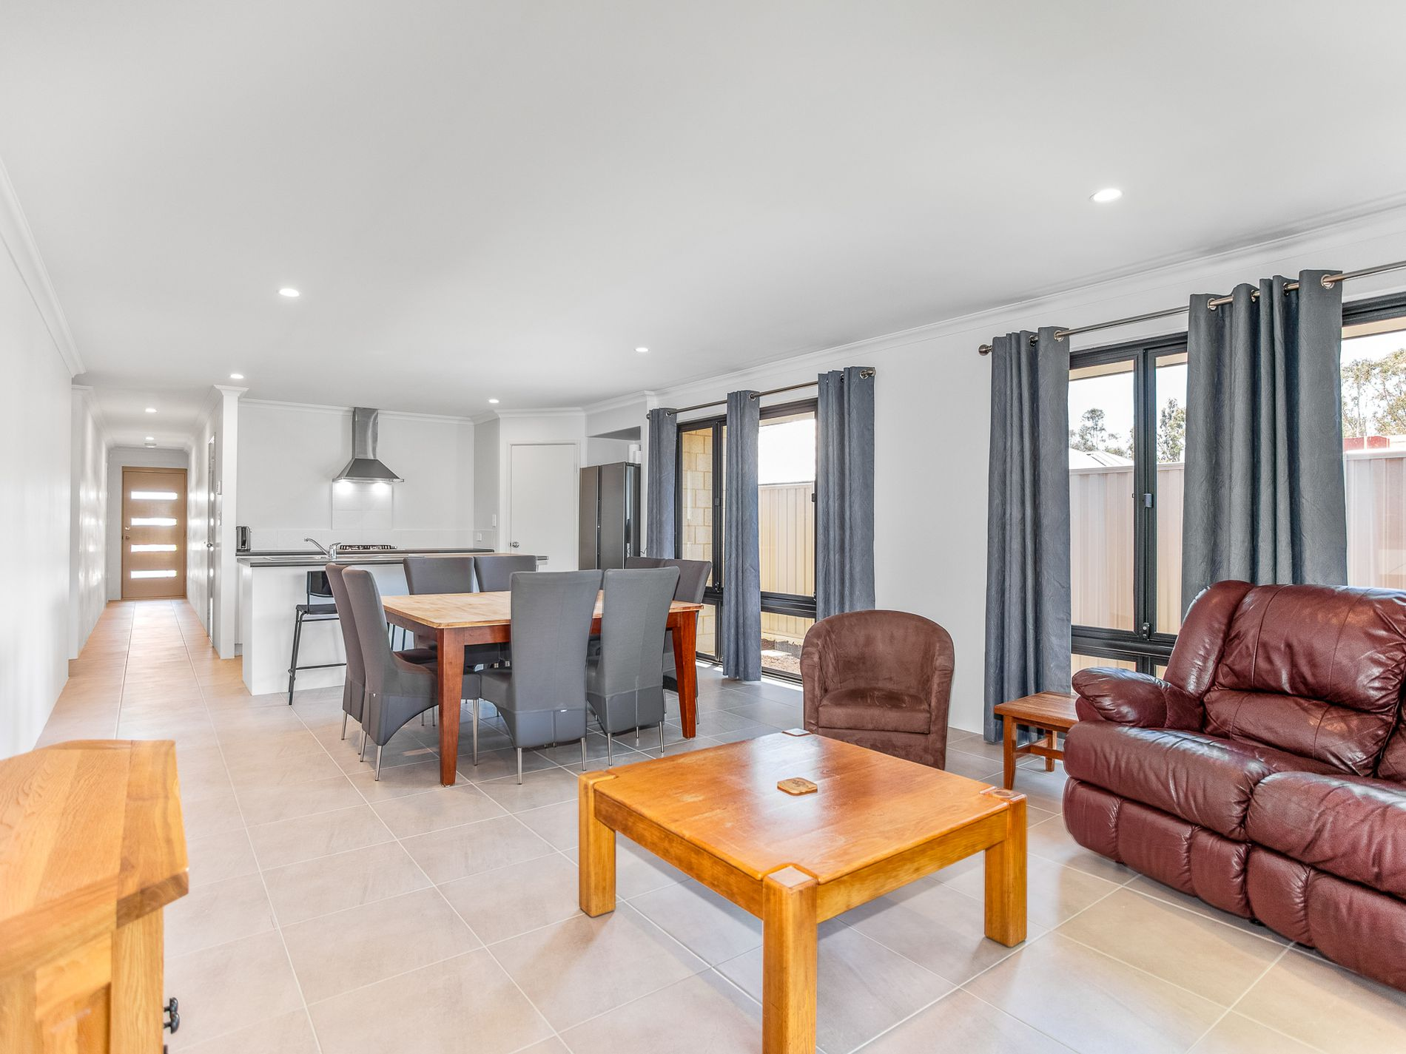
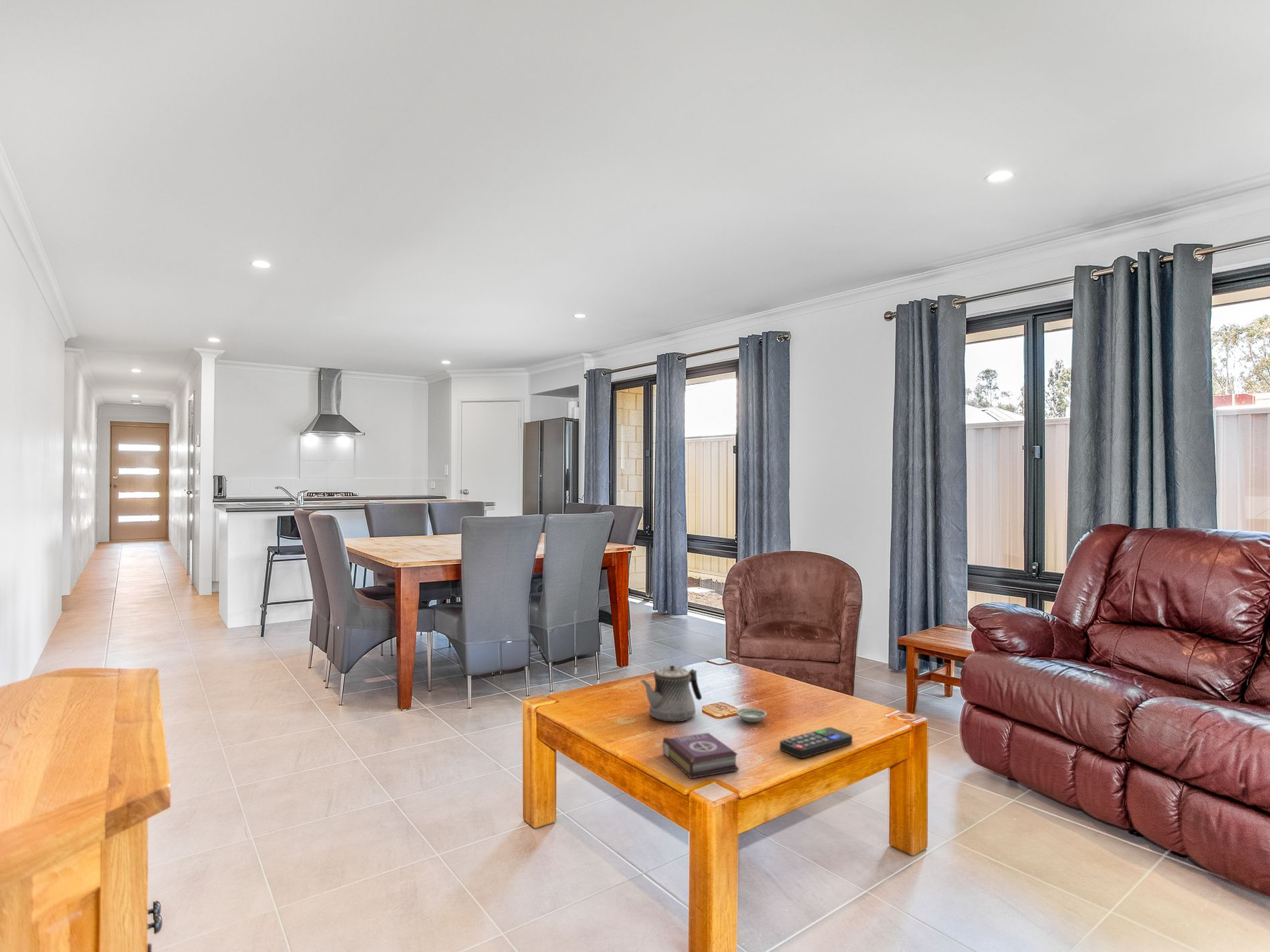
+ teapot [639,665,703,722]
+ remote control [779,727,853,759]
+ saucer [736,707,767,723]
+ book [662,732,739,779]
